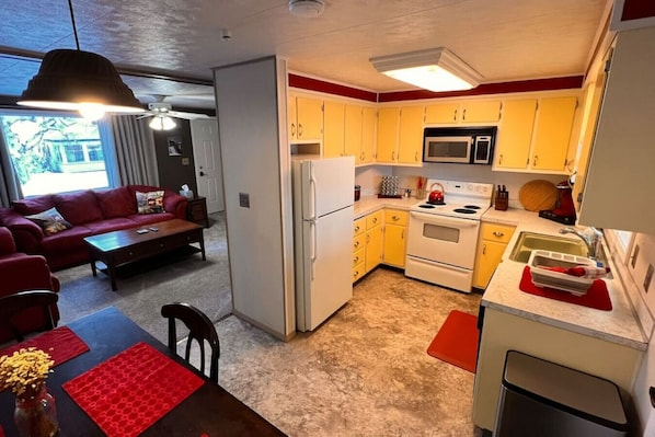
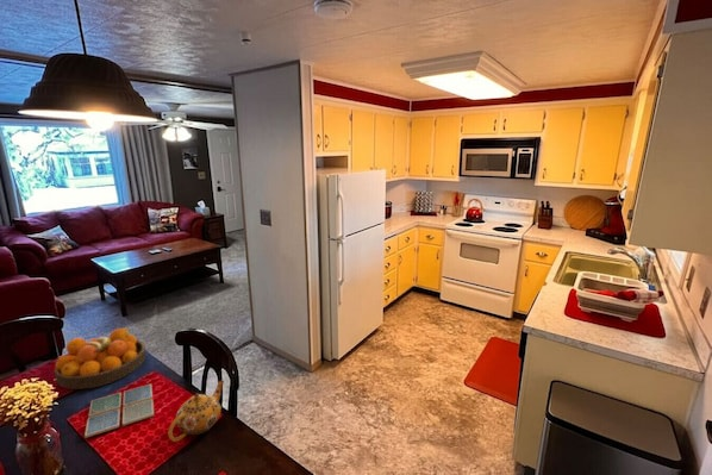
+ fruit bowl [54,325,148,390]
+ drink coaster [83,383,155,439]
+ teapot [167,380,225,443]
